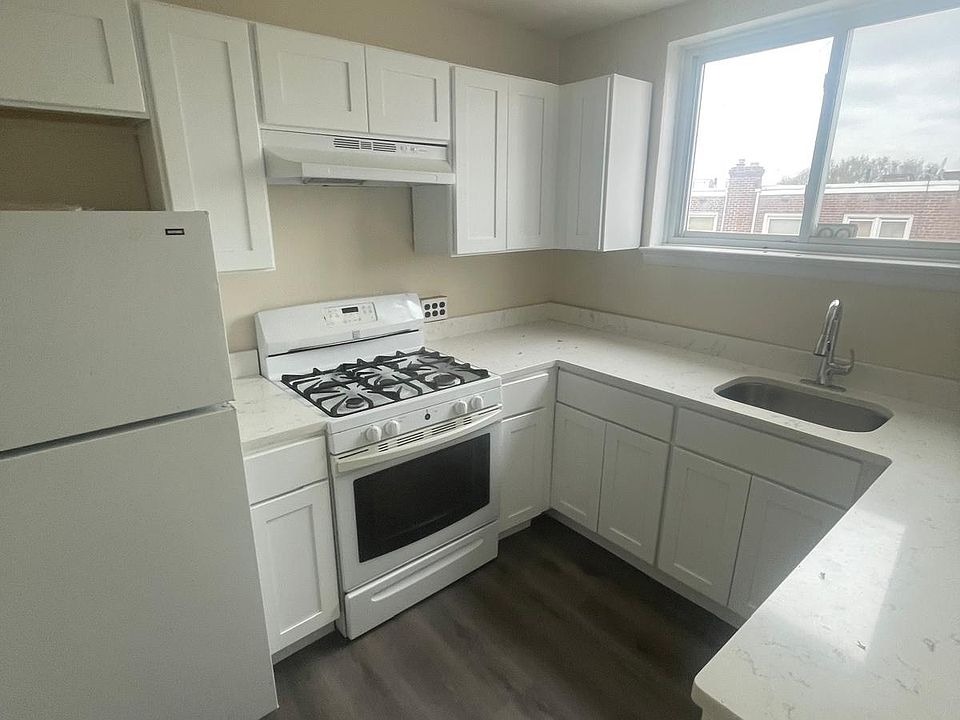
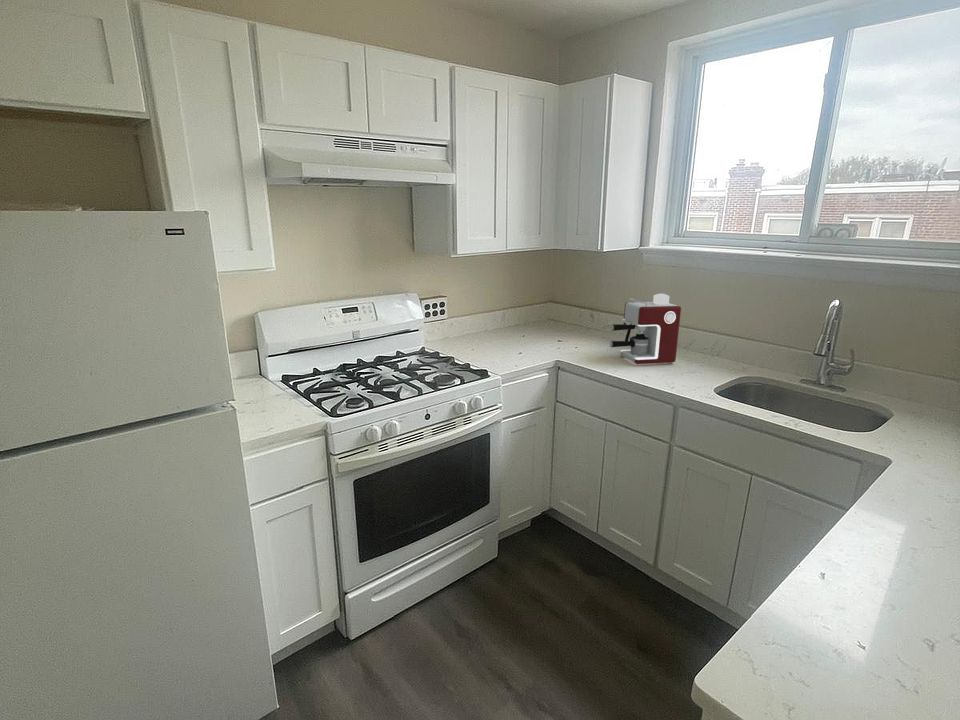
+ coffee maker [609,293,682,365]
